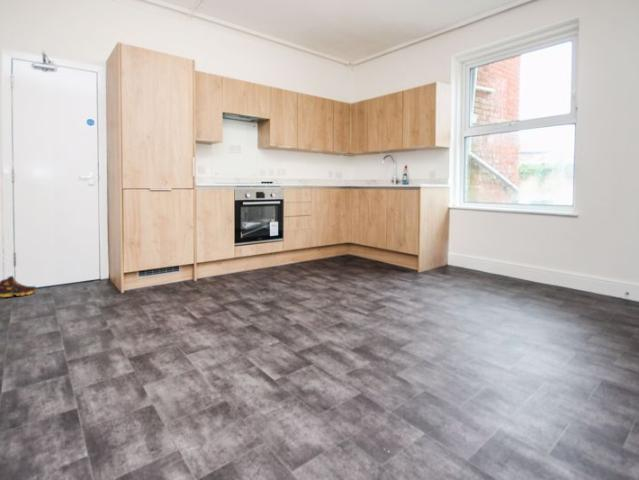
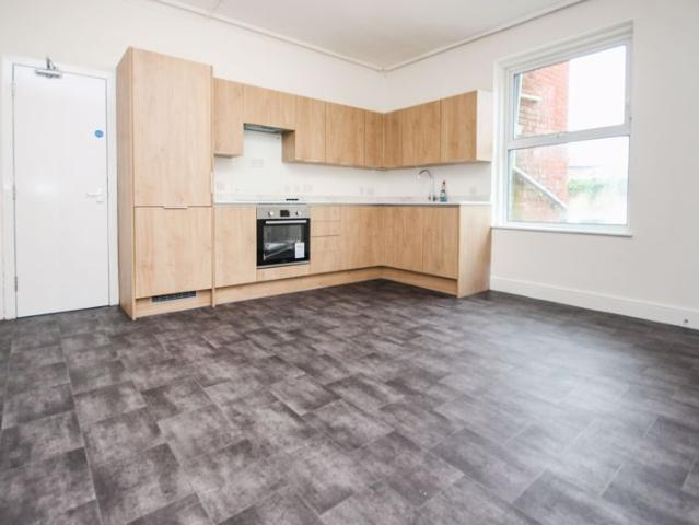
- shoe [0,275,38,299]
